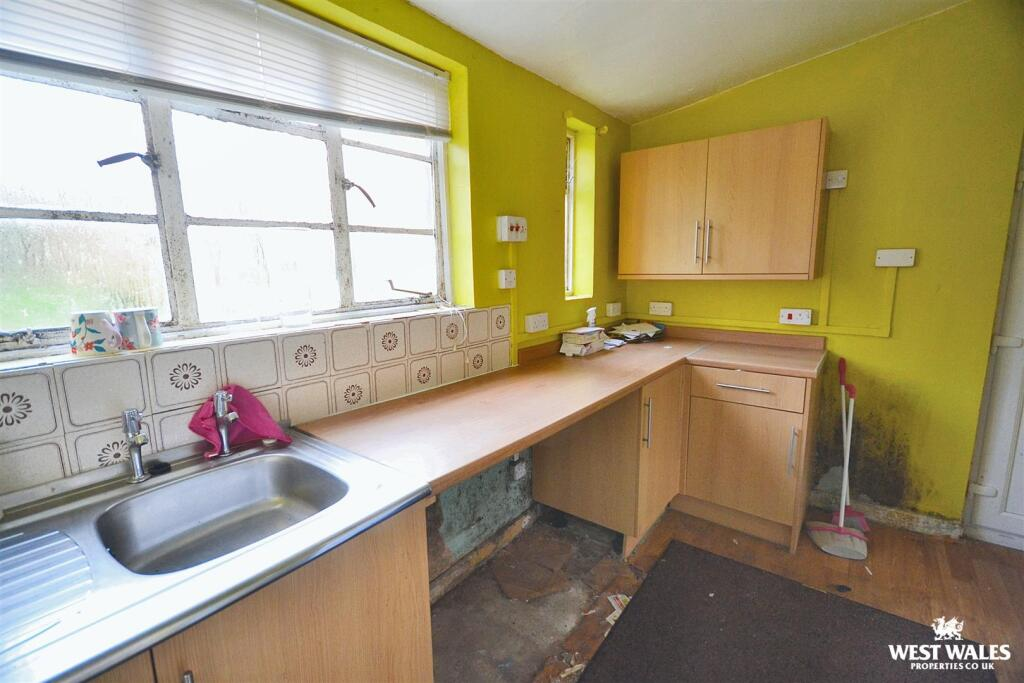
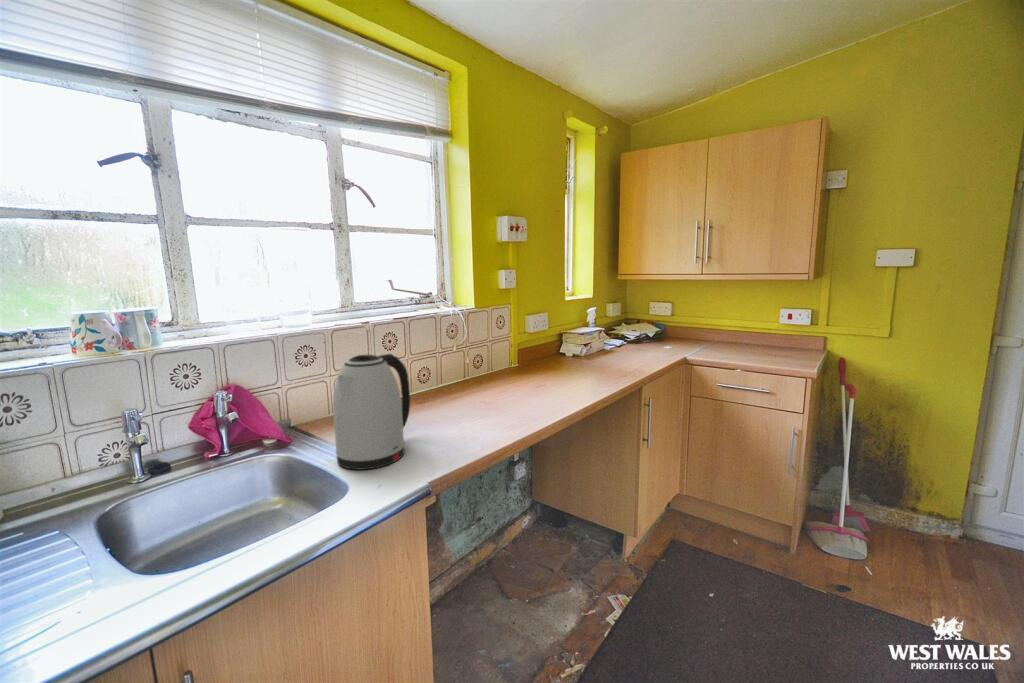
+ kettle [332,353,411,471]
